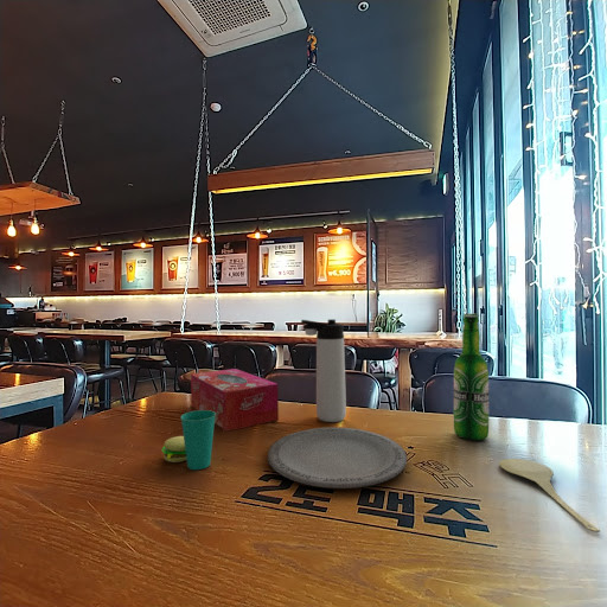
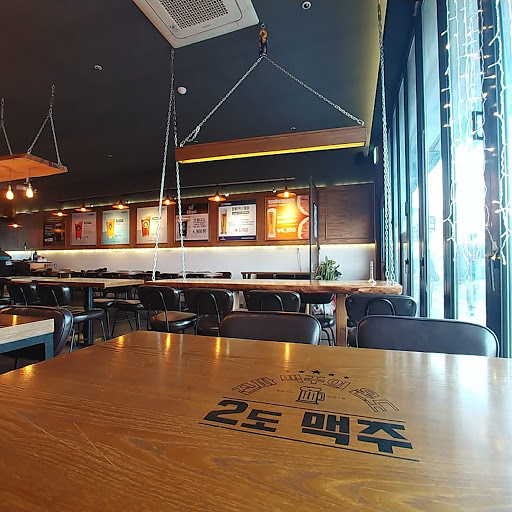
- beer bottle [453,313,490,441]
- thermos bottle [300,318,347,423]
- plate [267,427,408,490]
- spoon [499,458,601,533]
- cup [161,409,216,471]
- tissue box [190,368,280,432]
